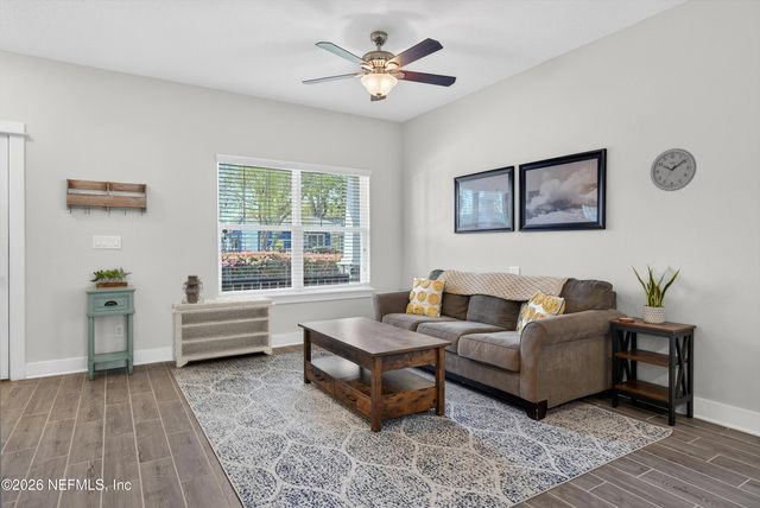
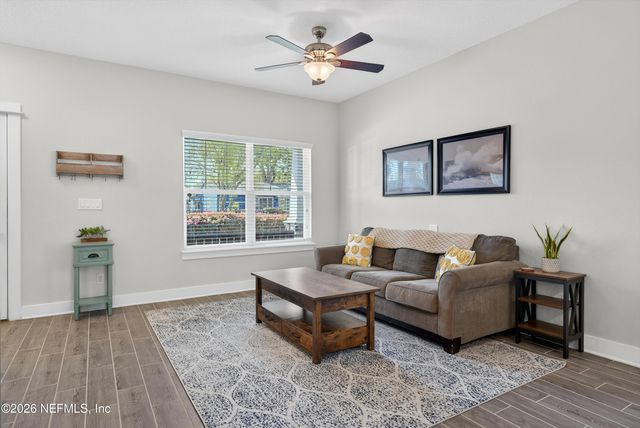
- lantern [180,274,204,304]
- bench [167,296,277,369]
- wall clock [650,147,697,192]
